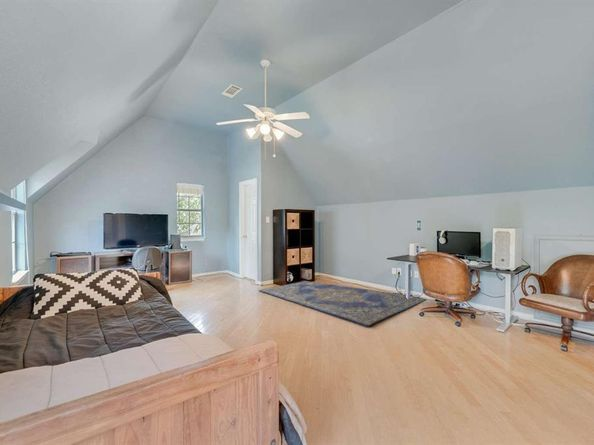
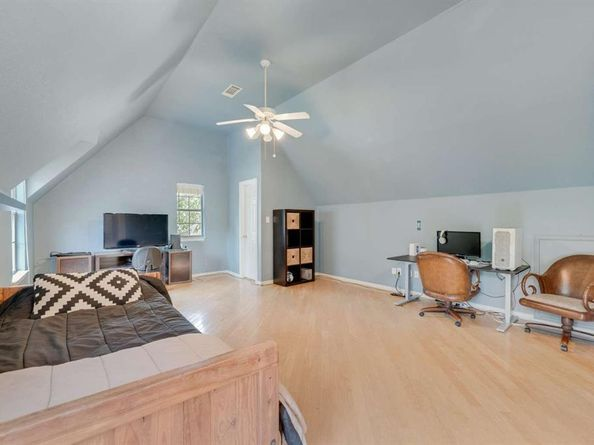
- rug [258,280,428,327]
